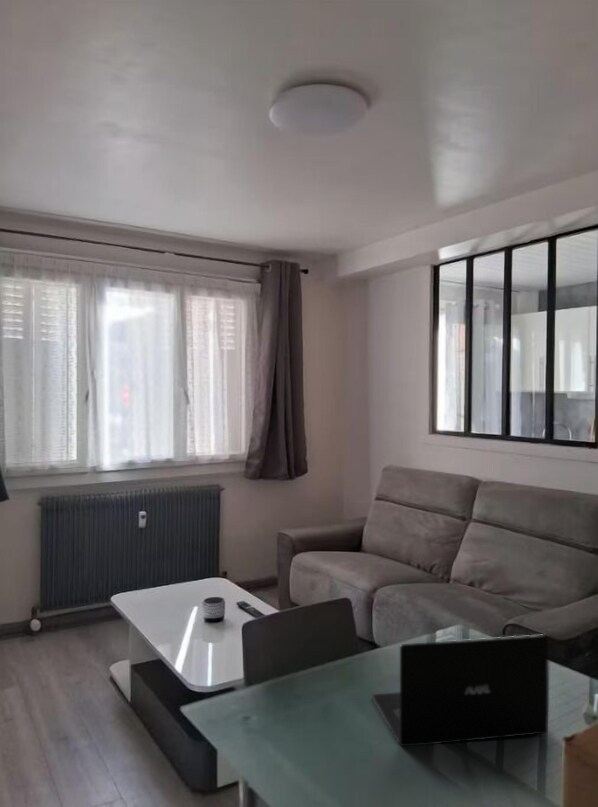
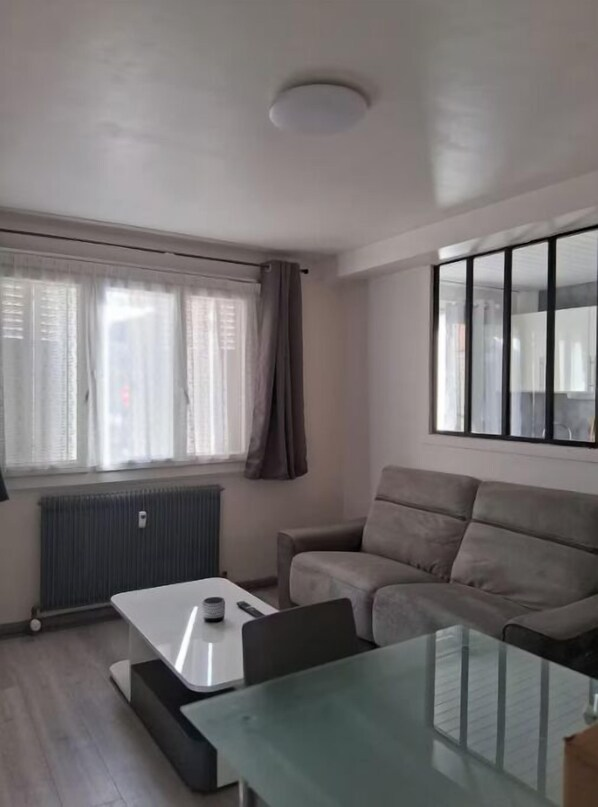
- laptop [371,633,549,747]
